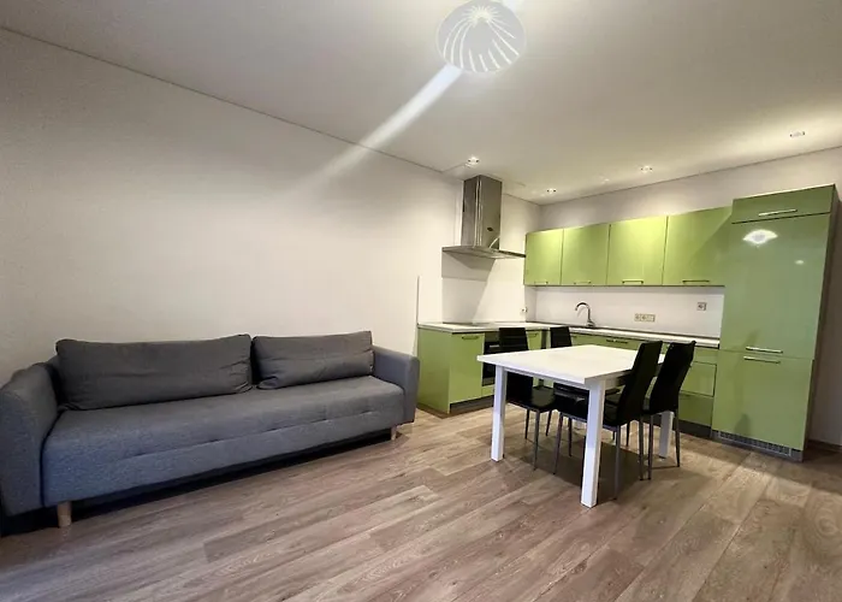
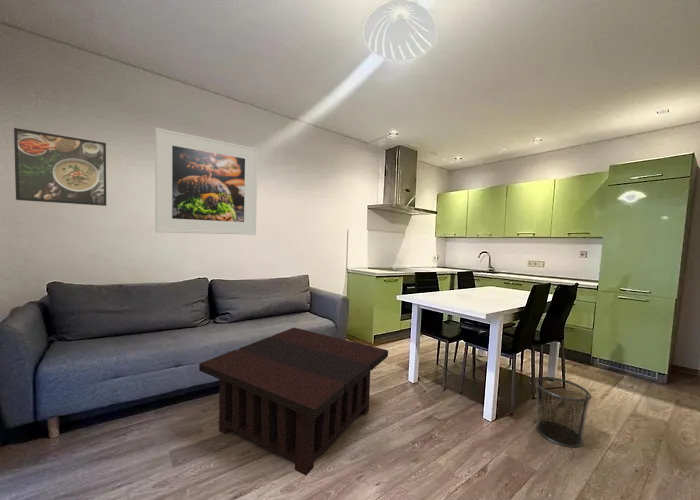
+ coffee table [198,327,389,477]
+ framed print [154,127,258,236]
+ waste bin [534,376,592,448]
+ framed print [13,127,107,207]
